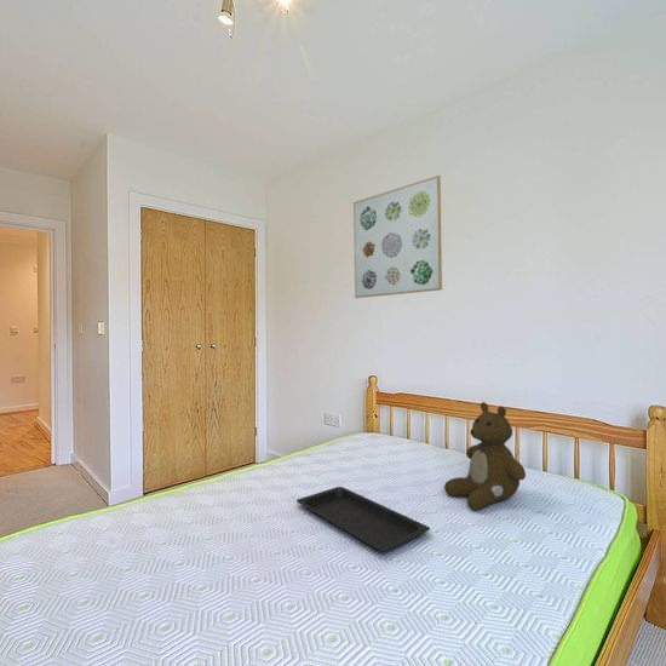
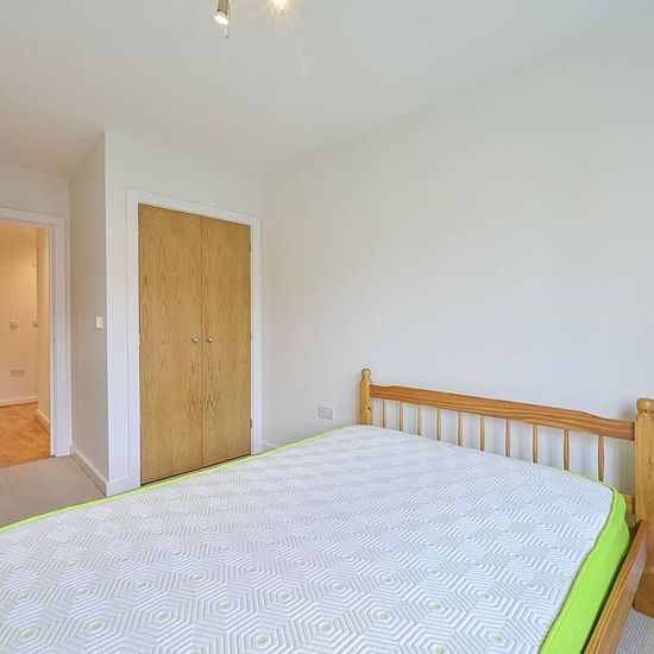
- wall art [352,174,443,299]
- teddy bear [443,401,527,511]
- serving tray [295,486,431,552]
